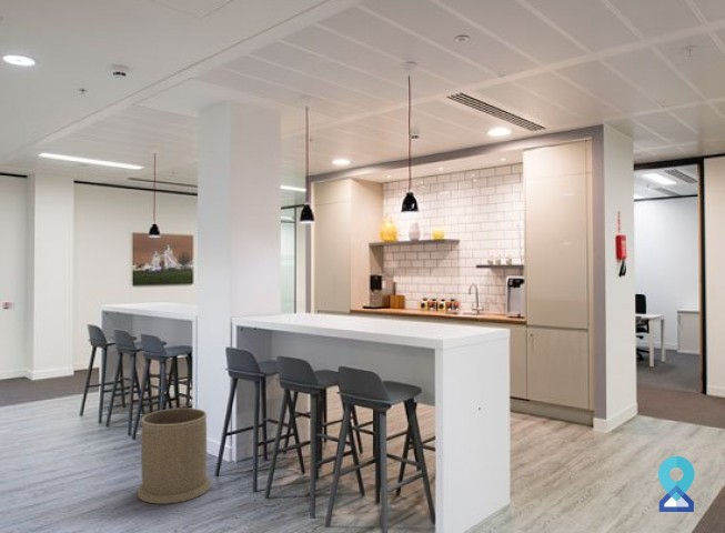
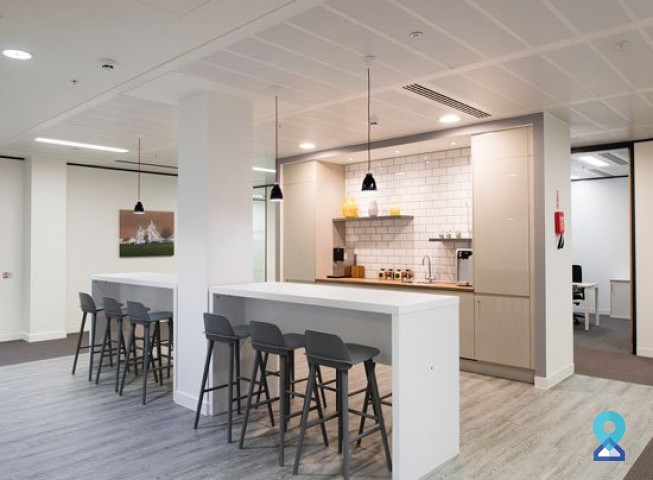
- trash can [137,408,212,505]
